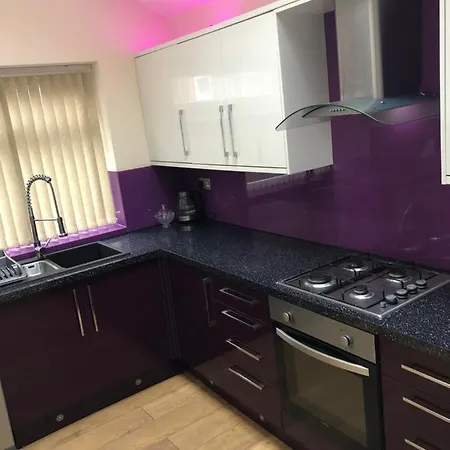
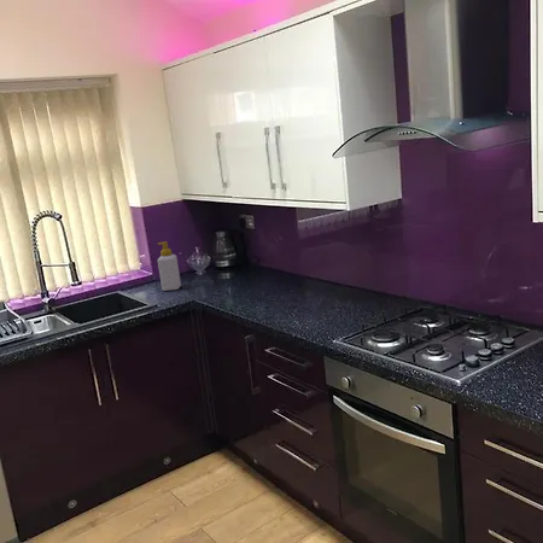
+ soap bottle [157,240,182,292]
